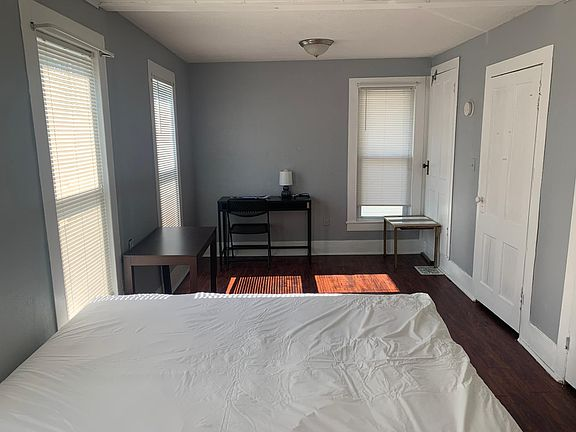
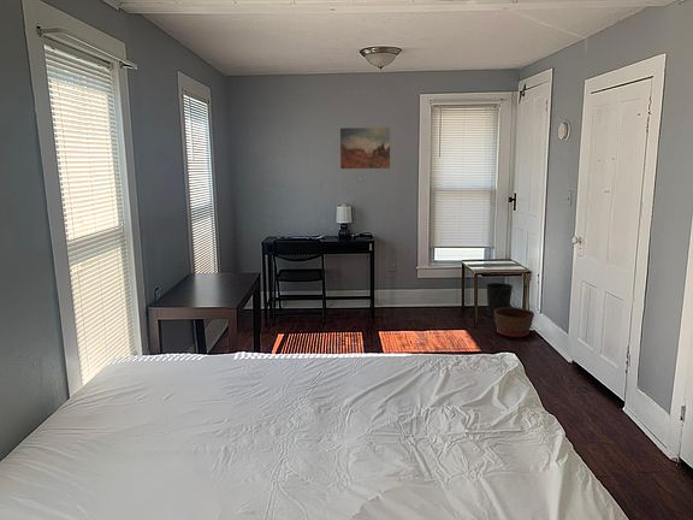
+ wastebasket [485,282,514,318]
+ wall art [339,126,391,170]
+ basket [493,306,535,338]
